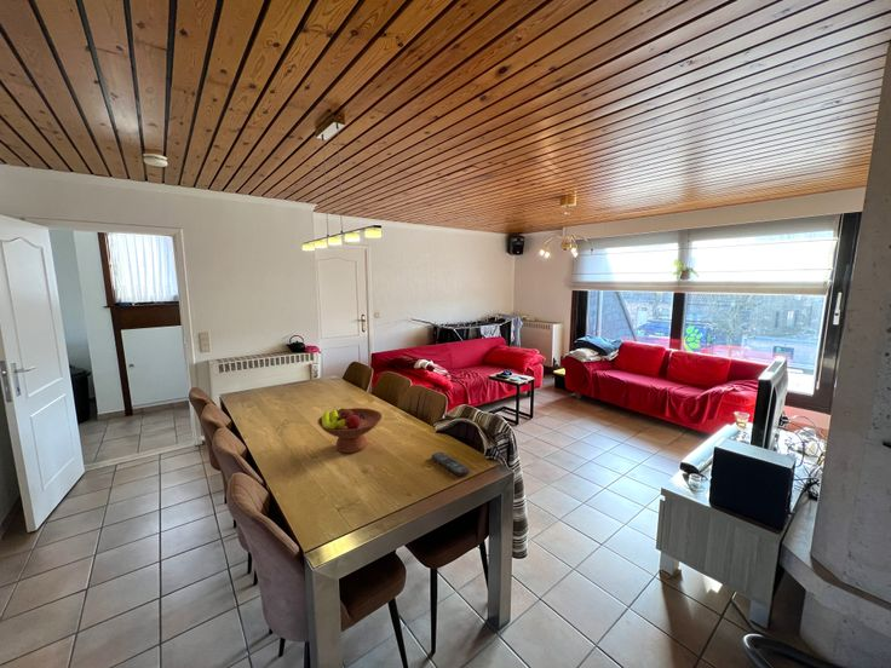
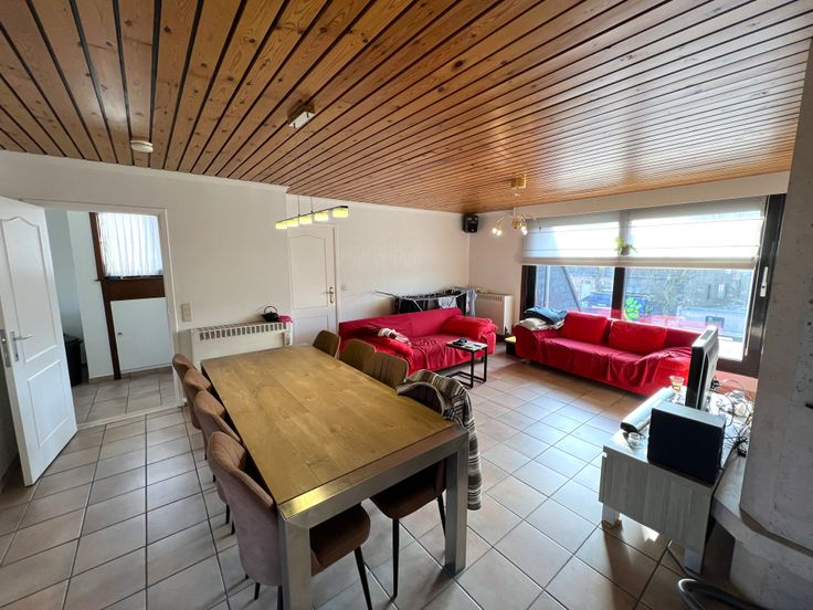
- fruit bowl [316,407,383,454]
- remote control [431,451,471,478]
